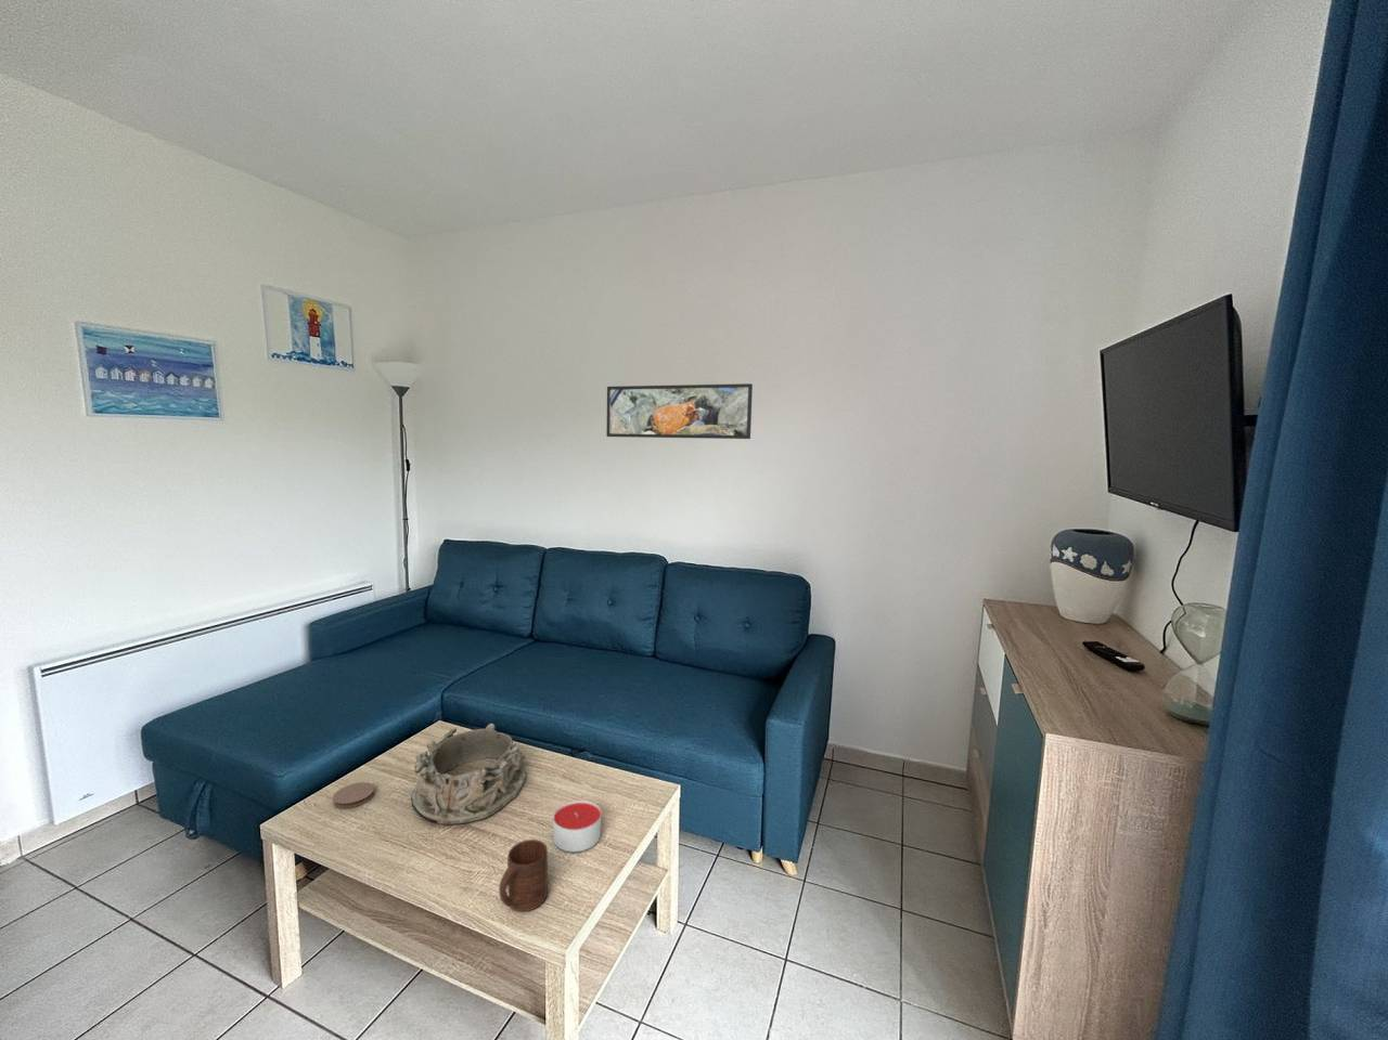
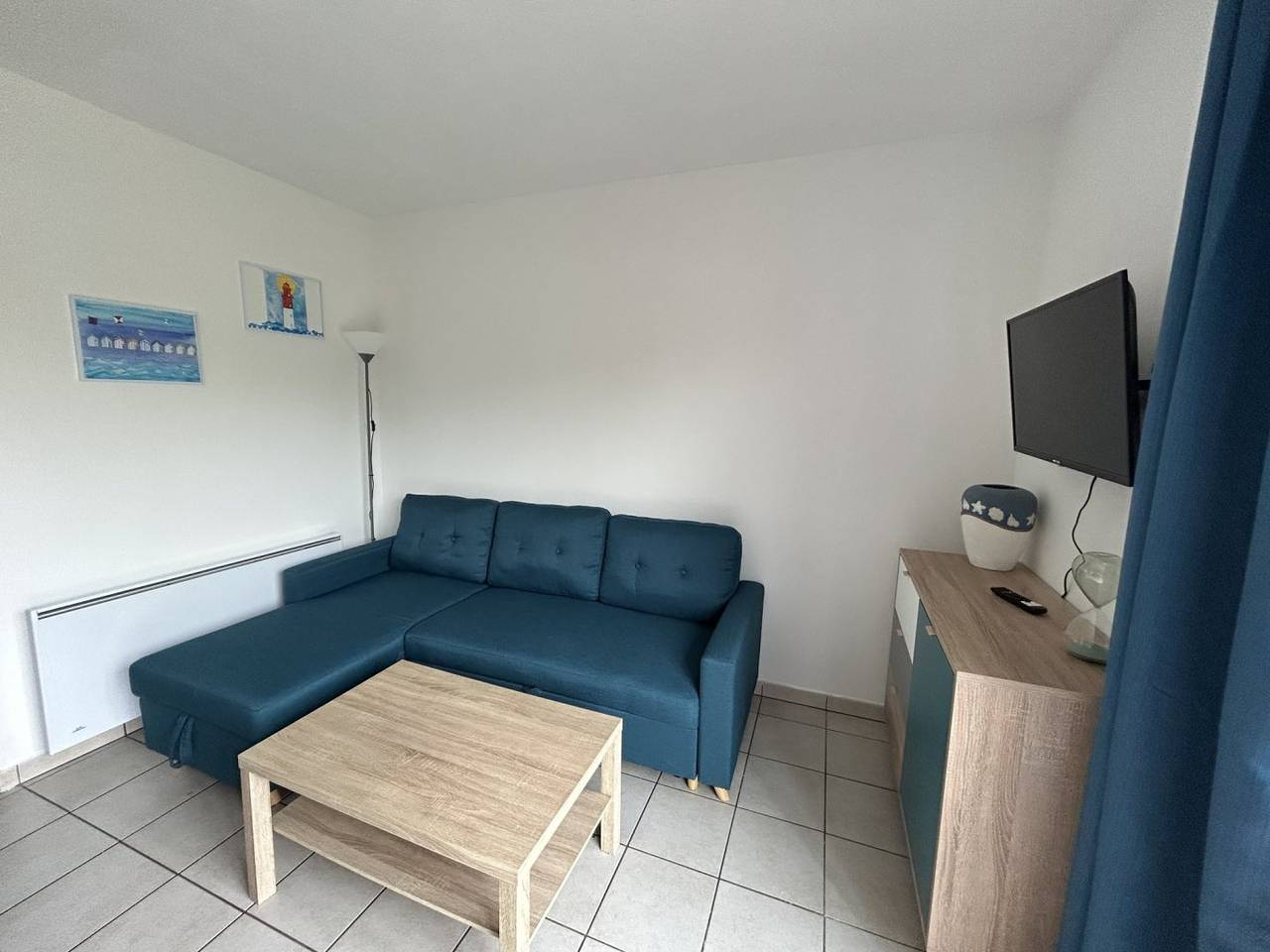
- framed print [605,382,754,440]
- cup [497,839,549,912]
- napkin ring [410,722,527,826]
- coaster [332,781,375,809]
- candle [552,800,602,852]
